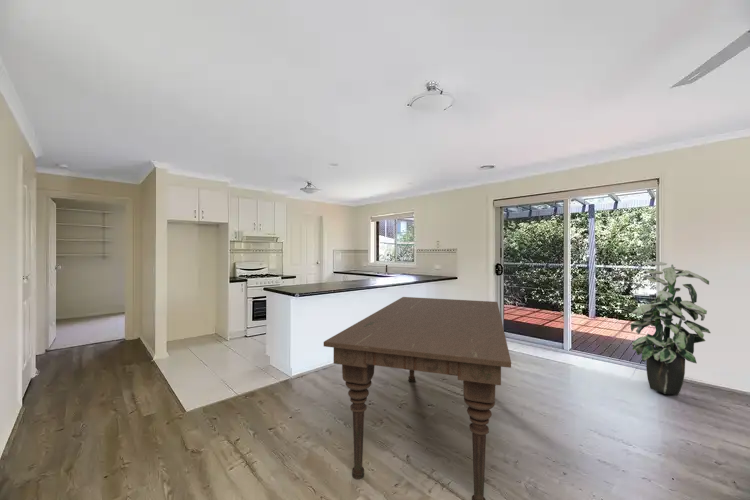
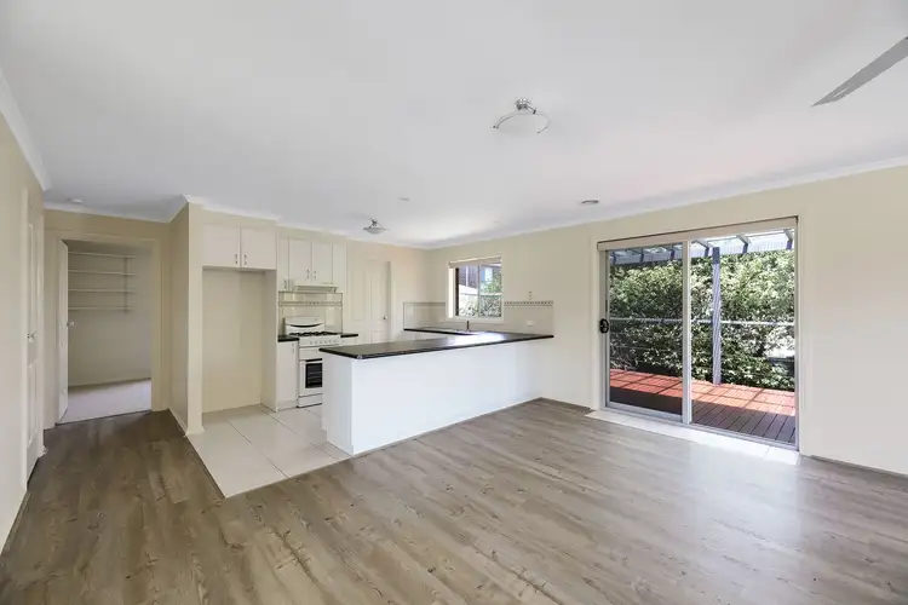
- indoor plant [622,261,711,396]
- dining table [323,296,512,500]
